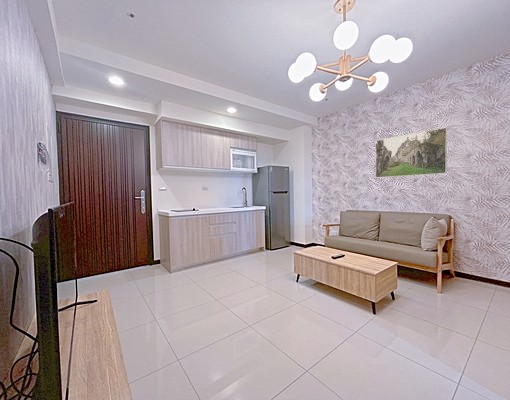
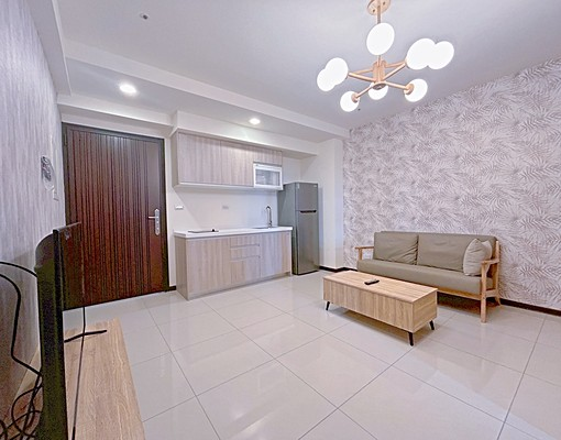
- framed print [375,126,448,179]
